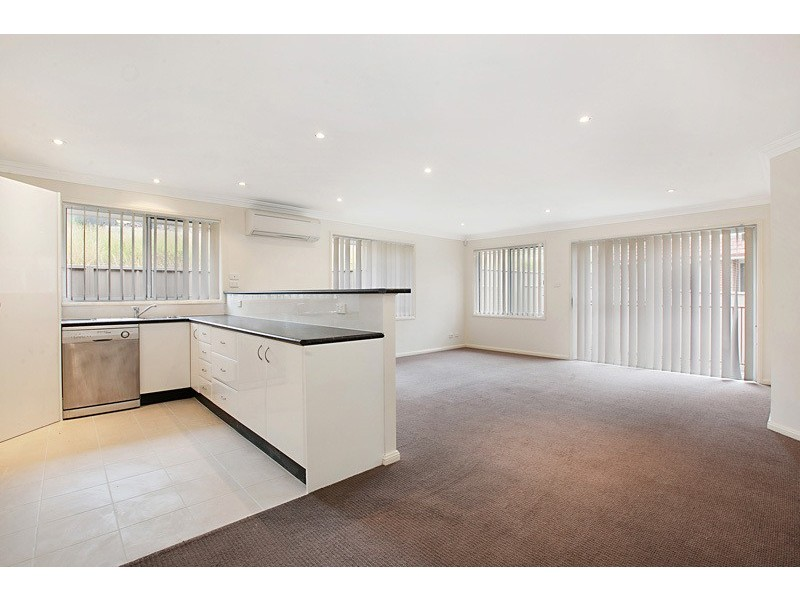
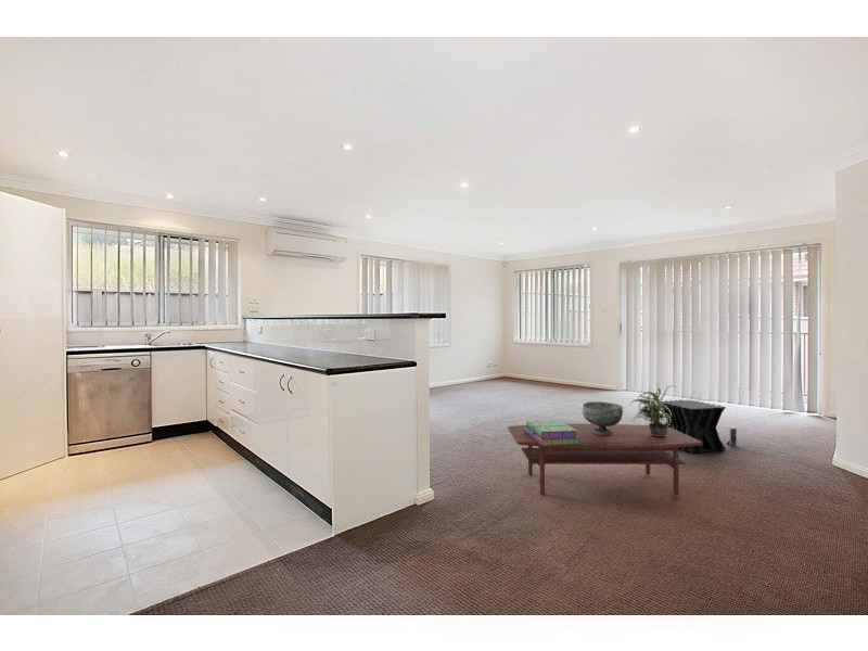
+ coffee table [507,423,703,497]
+ decorative bowl [582,400,624,435]
+ side table [660,399,738,455]
+ stack of books [524,419,579,446]
+ potted plant [629,385,677,436]
